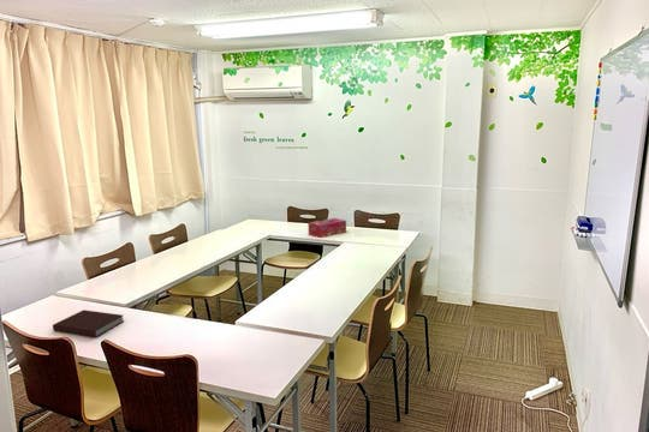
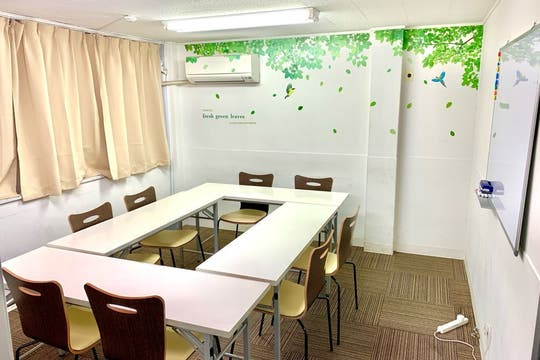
- notebook [52,308,125,338]
- tissue box [306,217,347,239]
